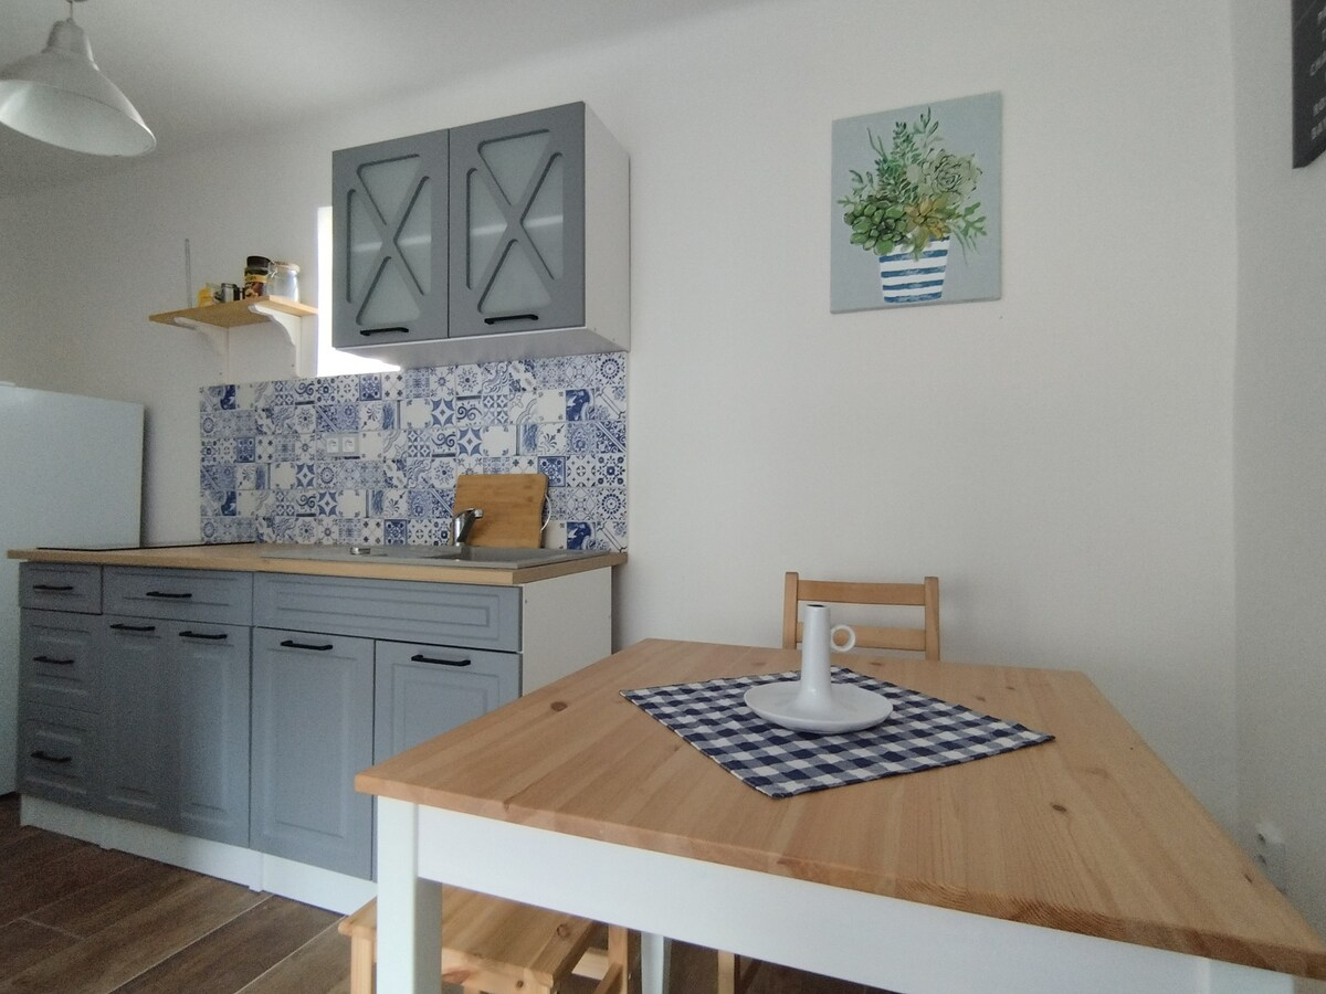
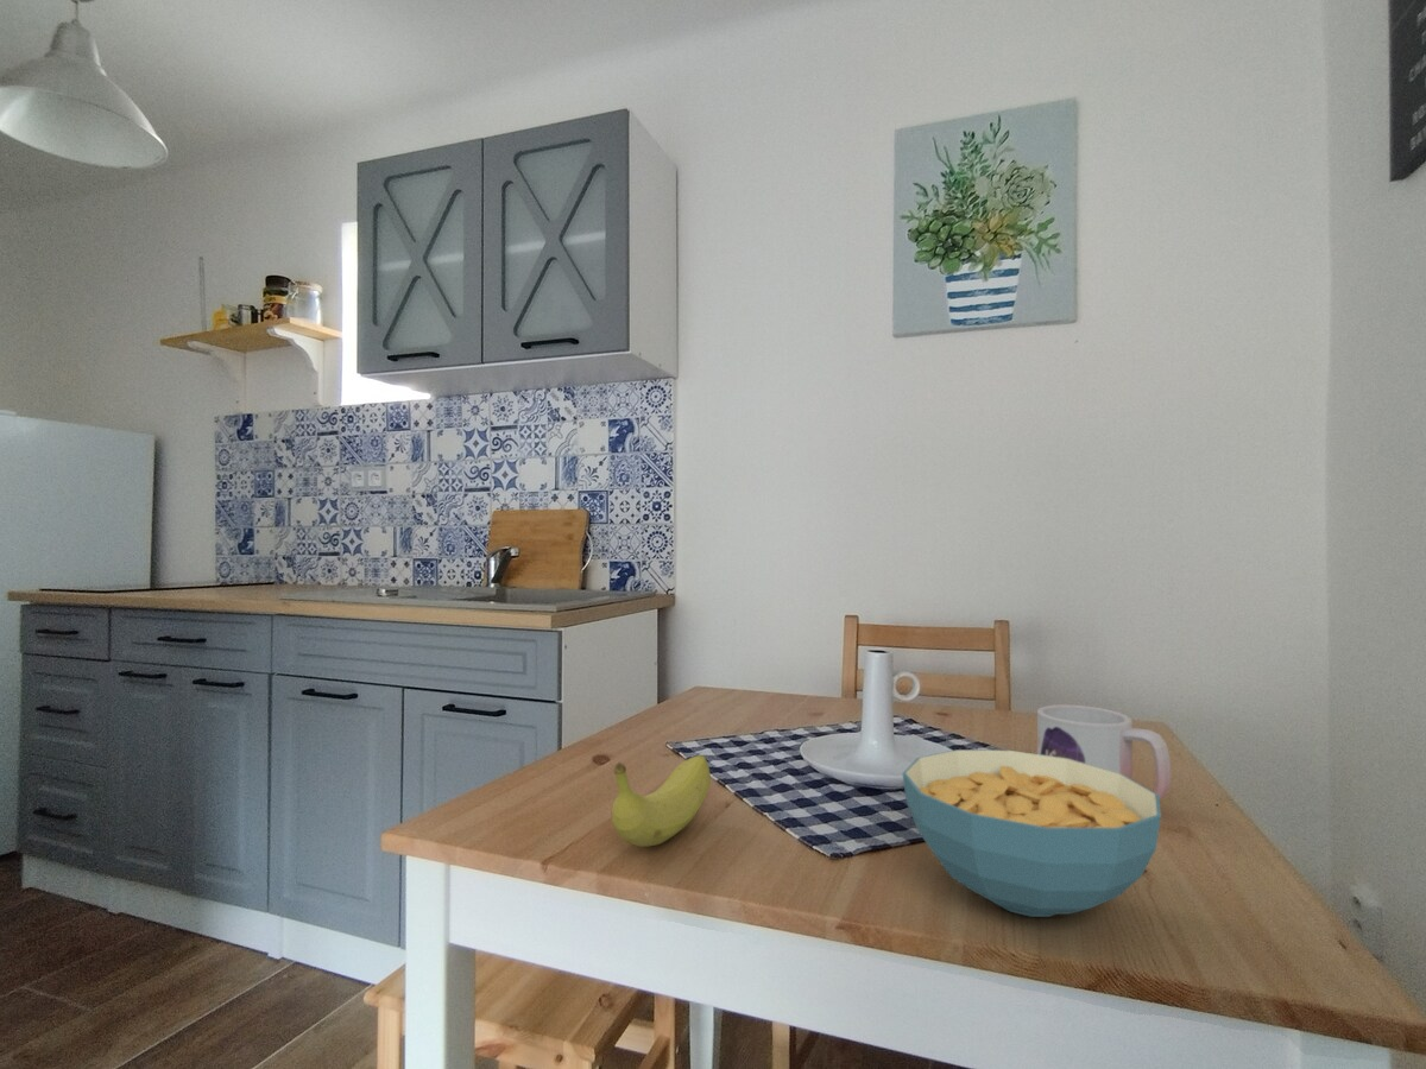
+ cereal bowl [902,748,1162,918]
+ fruit [611,754,712,848]
+ mug [1036,703,1172,801]
